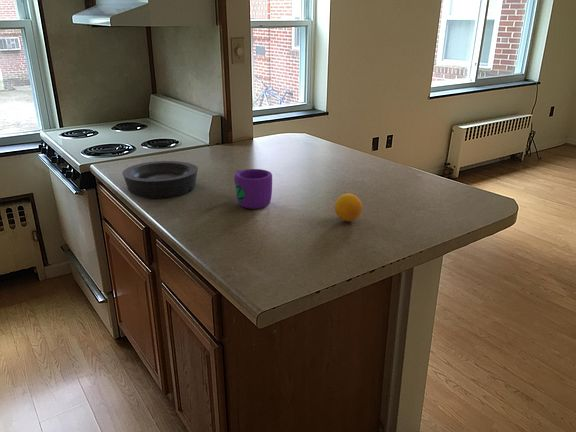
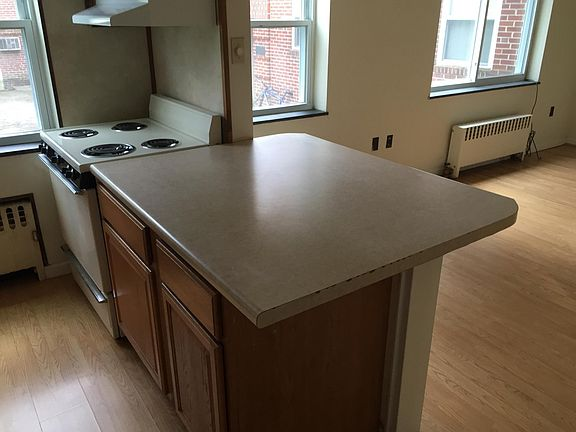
- bowl [121,160,199,199]
- fruit [334,193,363,222]
- mug [233,168,273,210]
